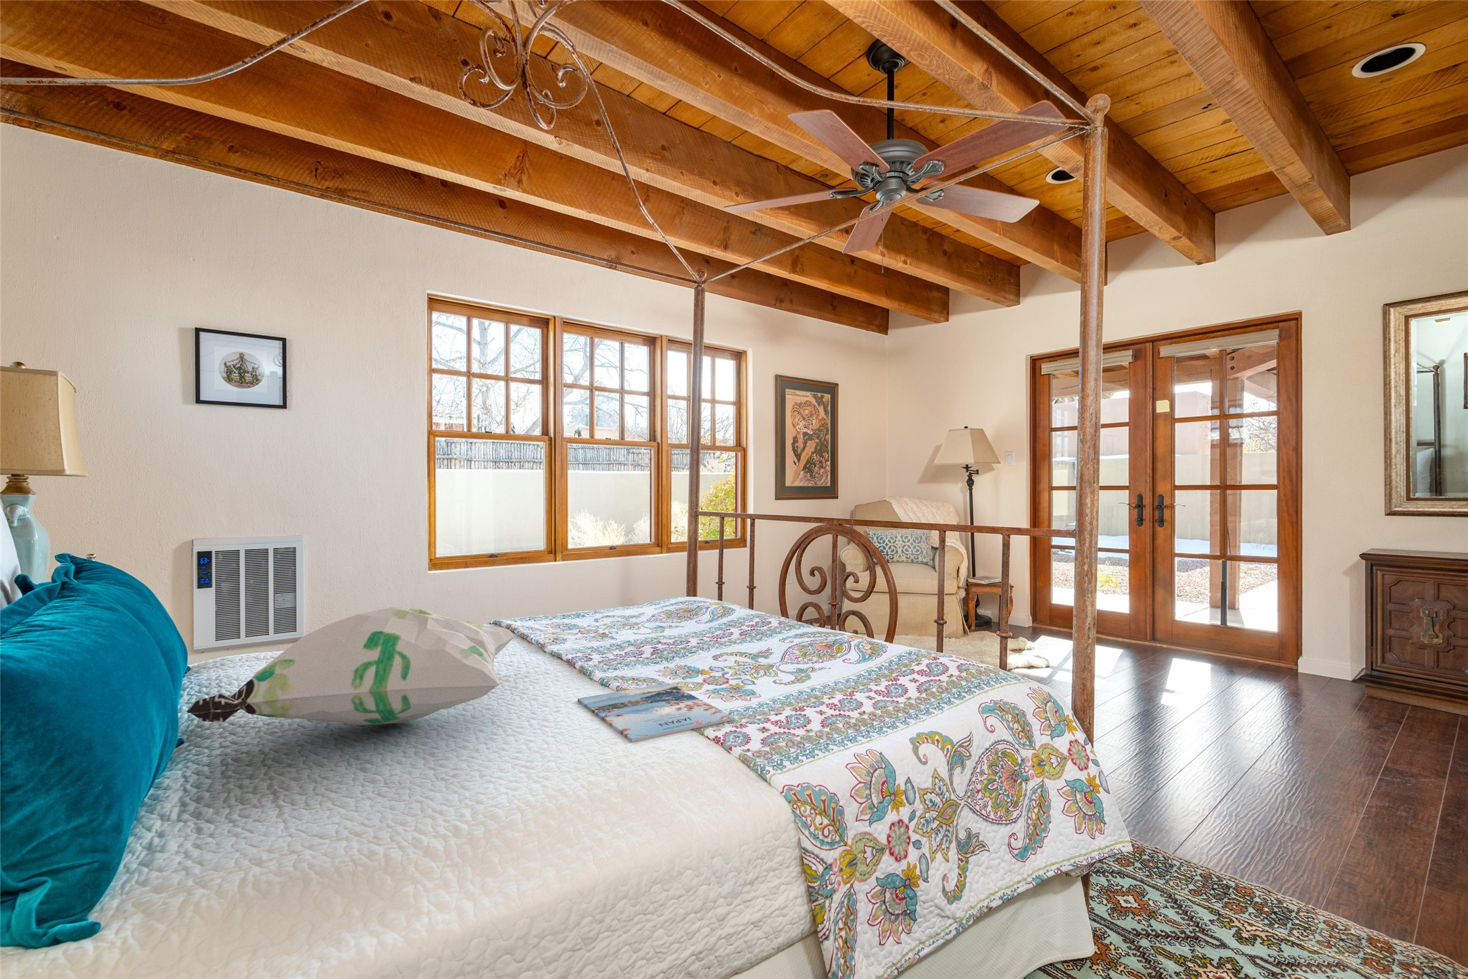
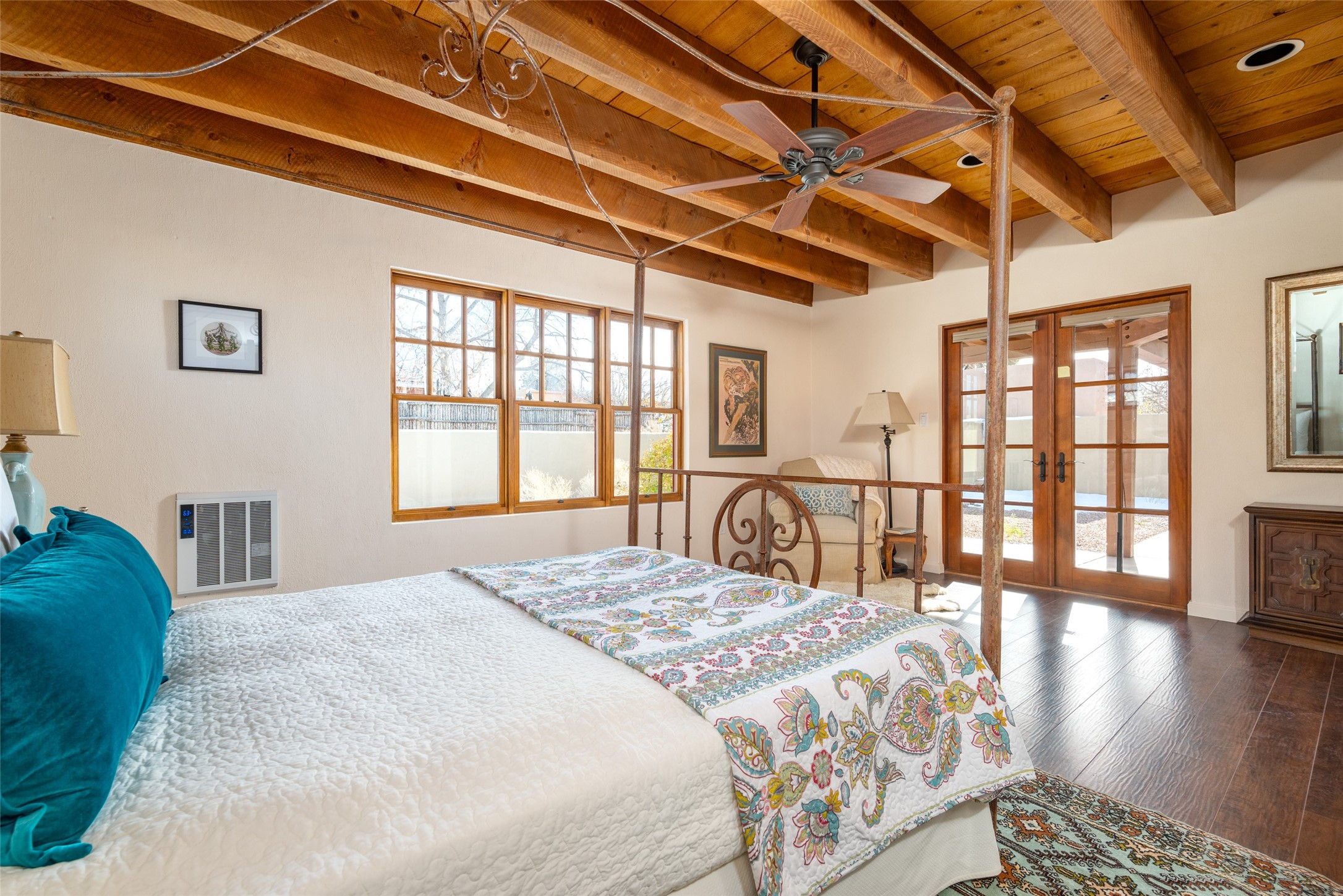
- decorative pillow [186,606,516,726]
- magazine [577,683,736,743]
